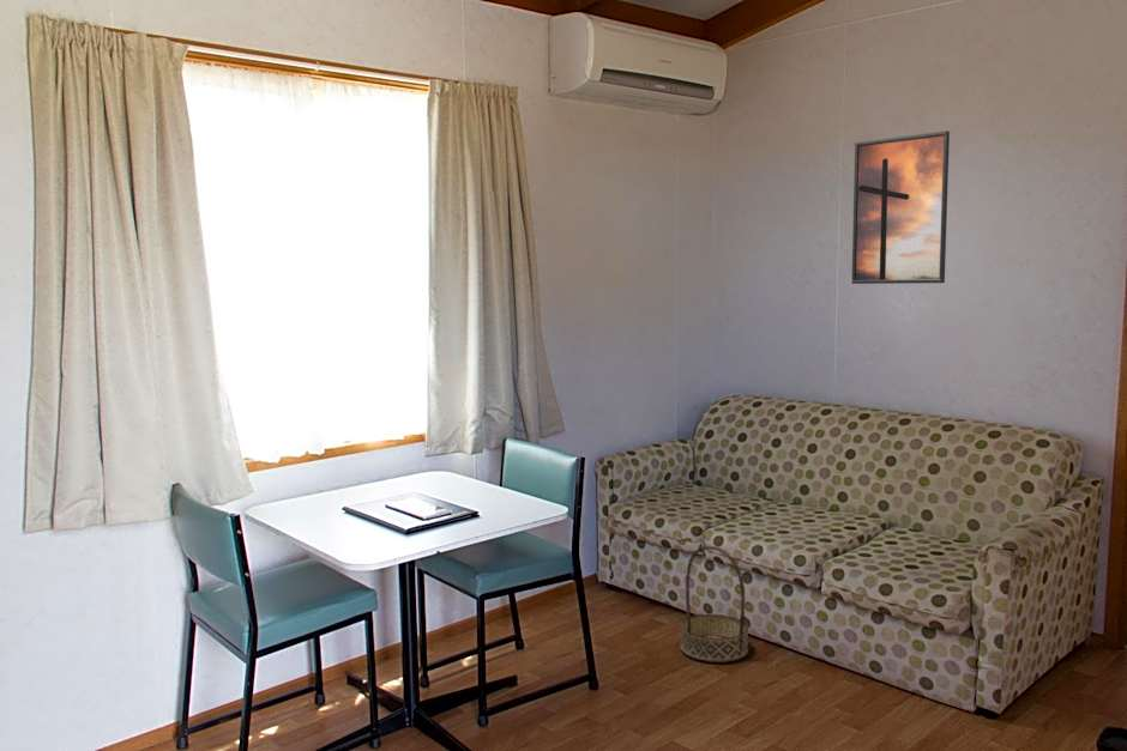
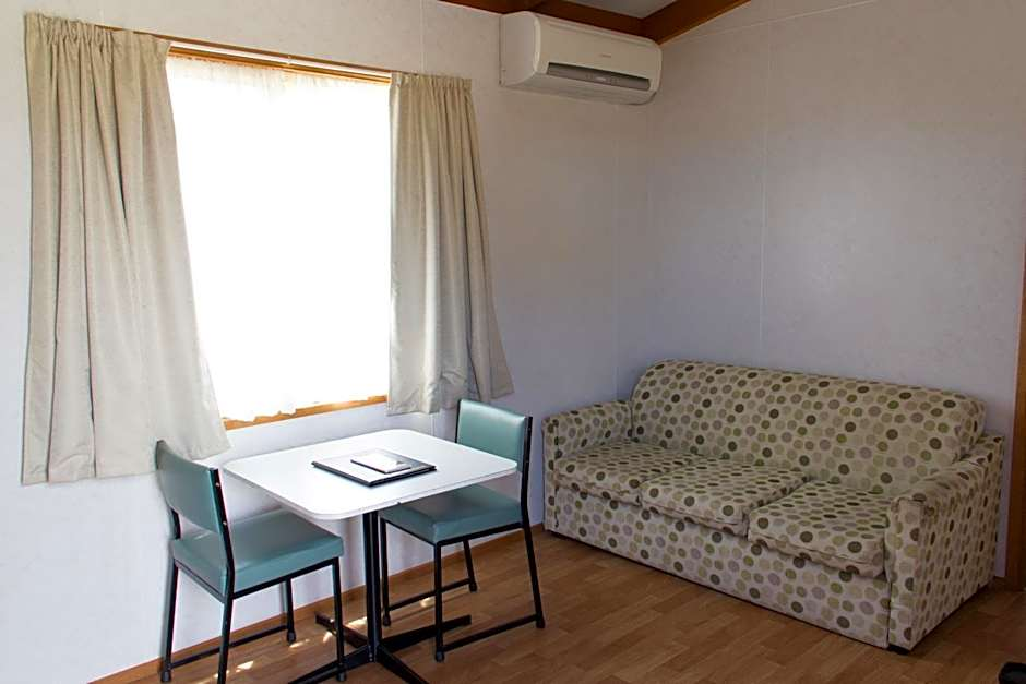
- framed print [851,129,951,285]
- basket [679,544,749,664]
